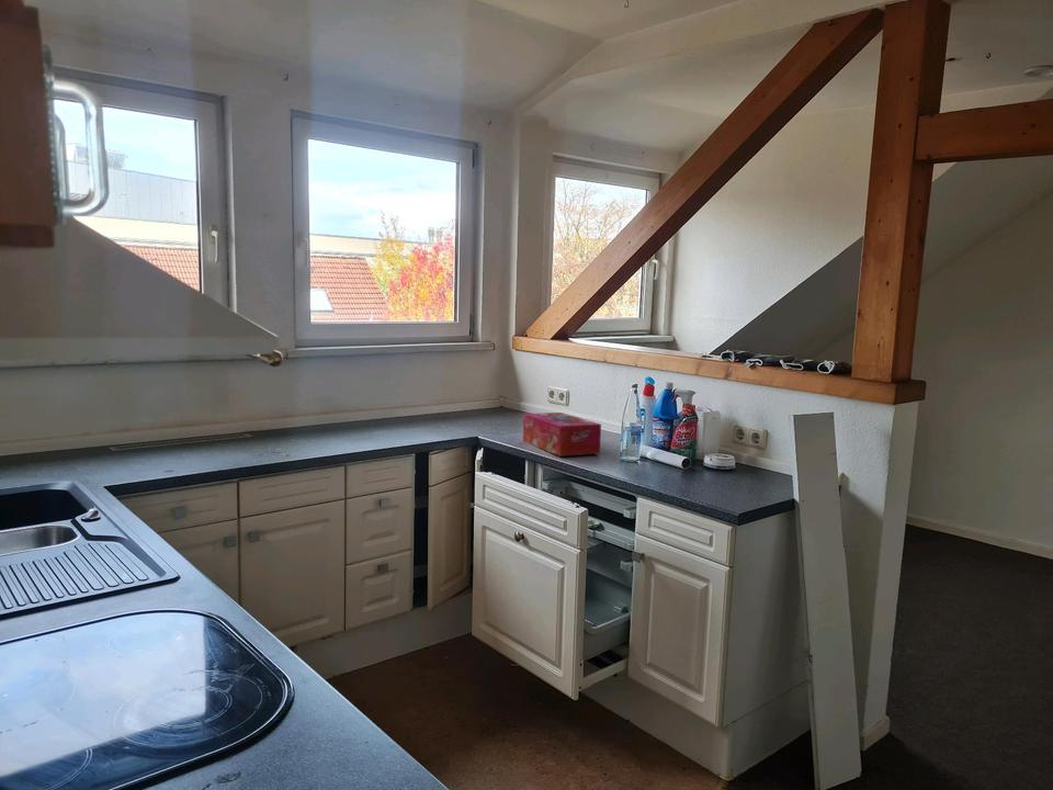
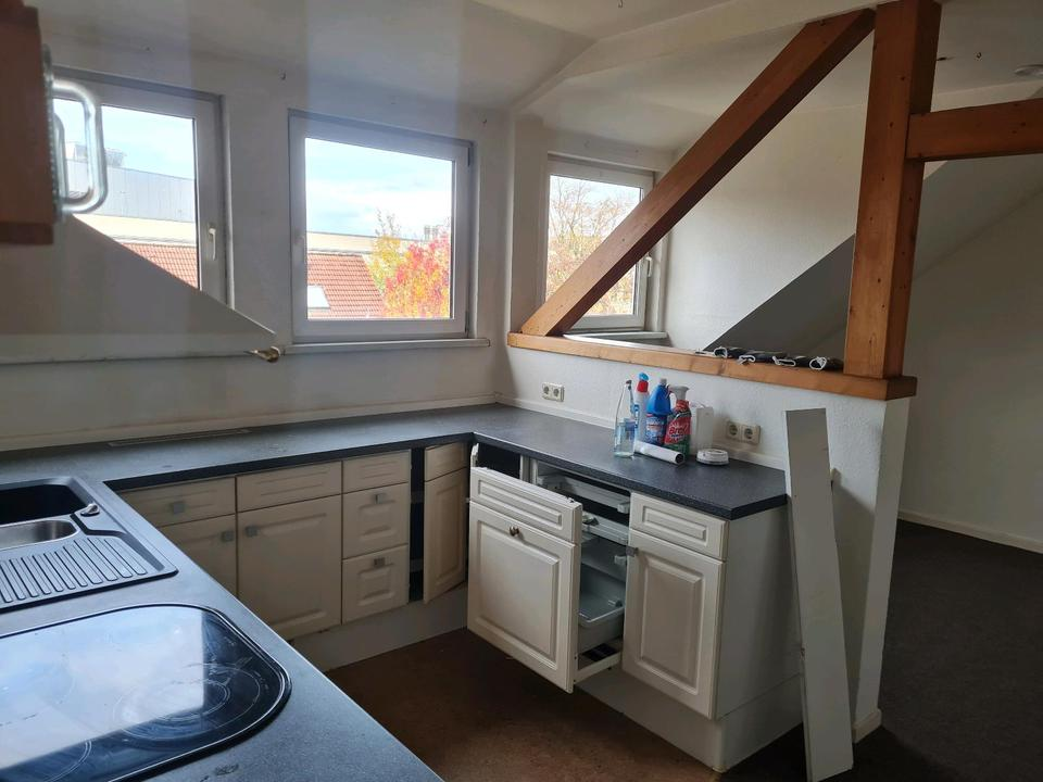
- tissue box [522,411,602,458]
